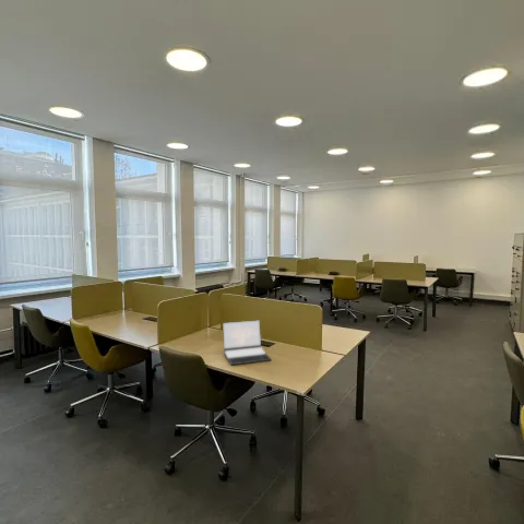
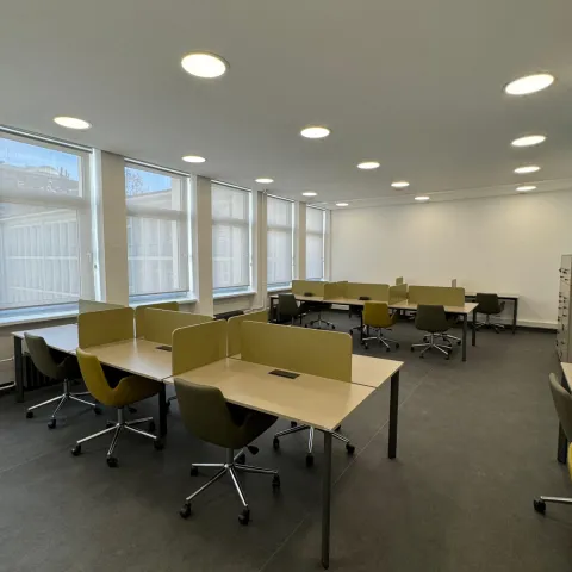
- laptop [222,319,272,366]
